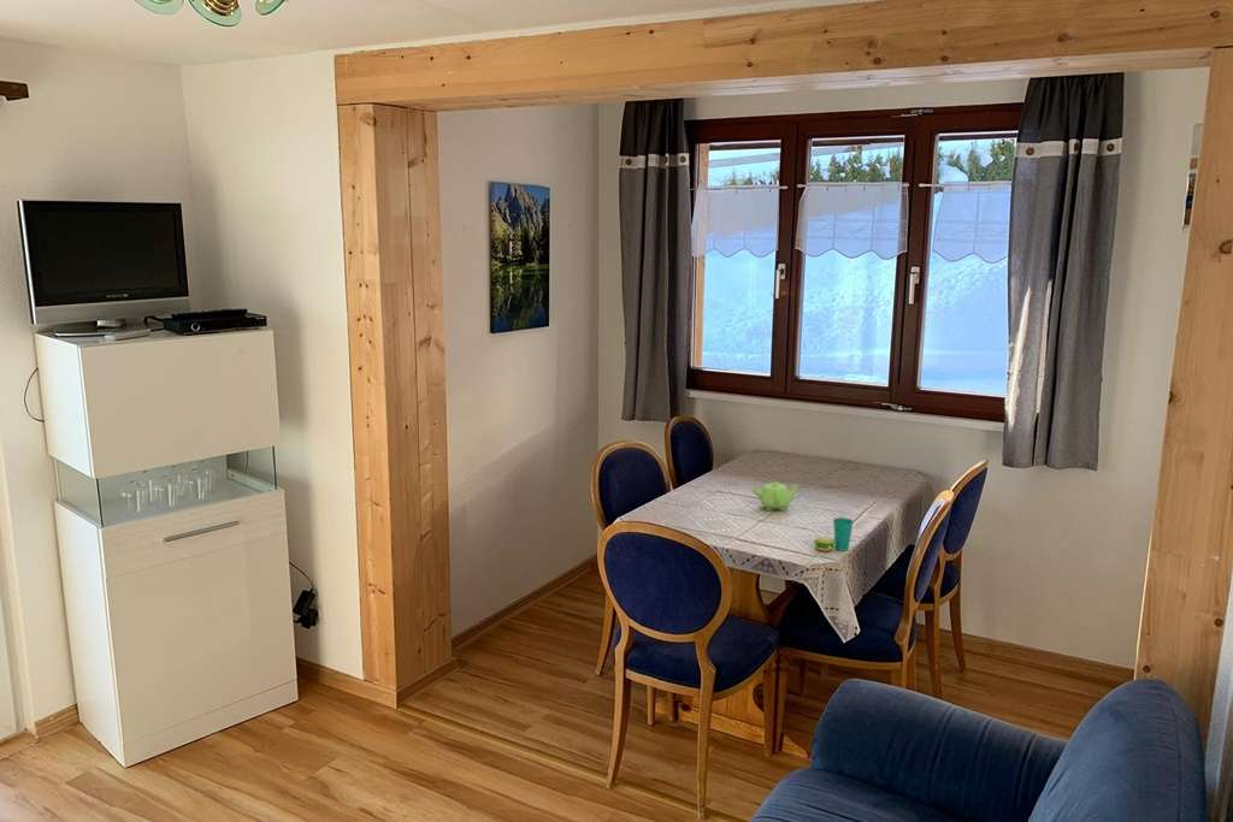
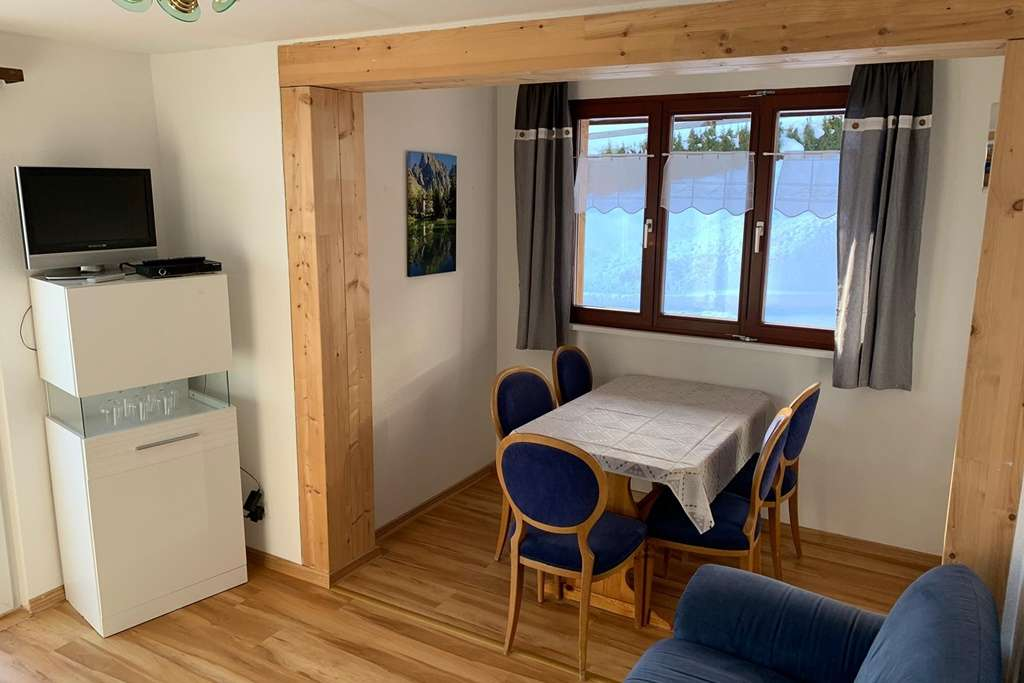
- teapot [750,481,801,513]
- cup [813,516,855,552]
